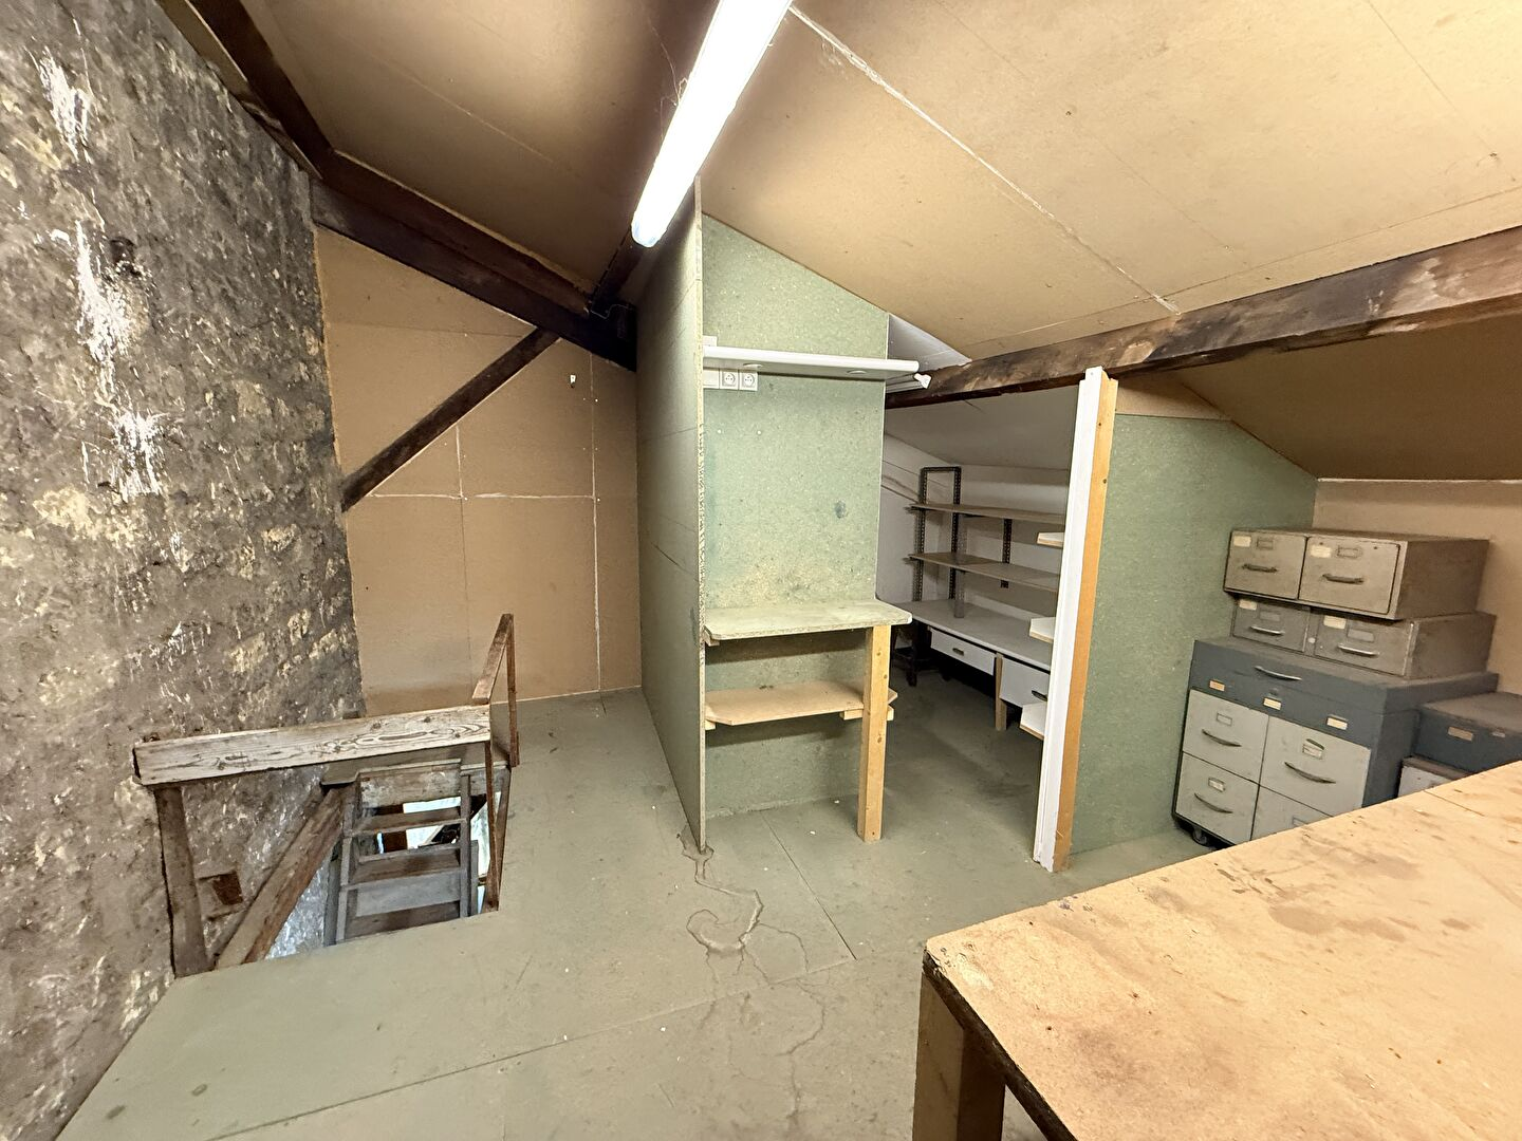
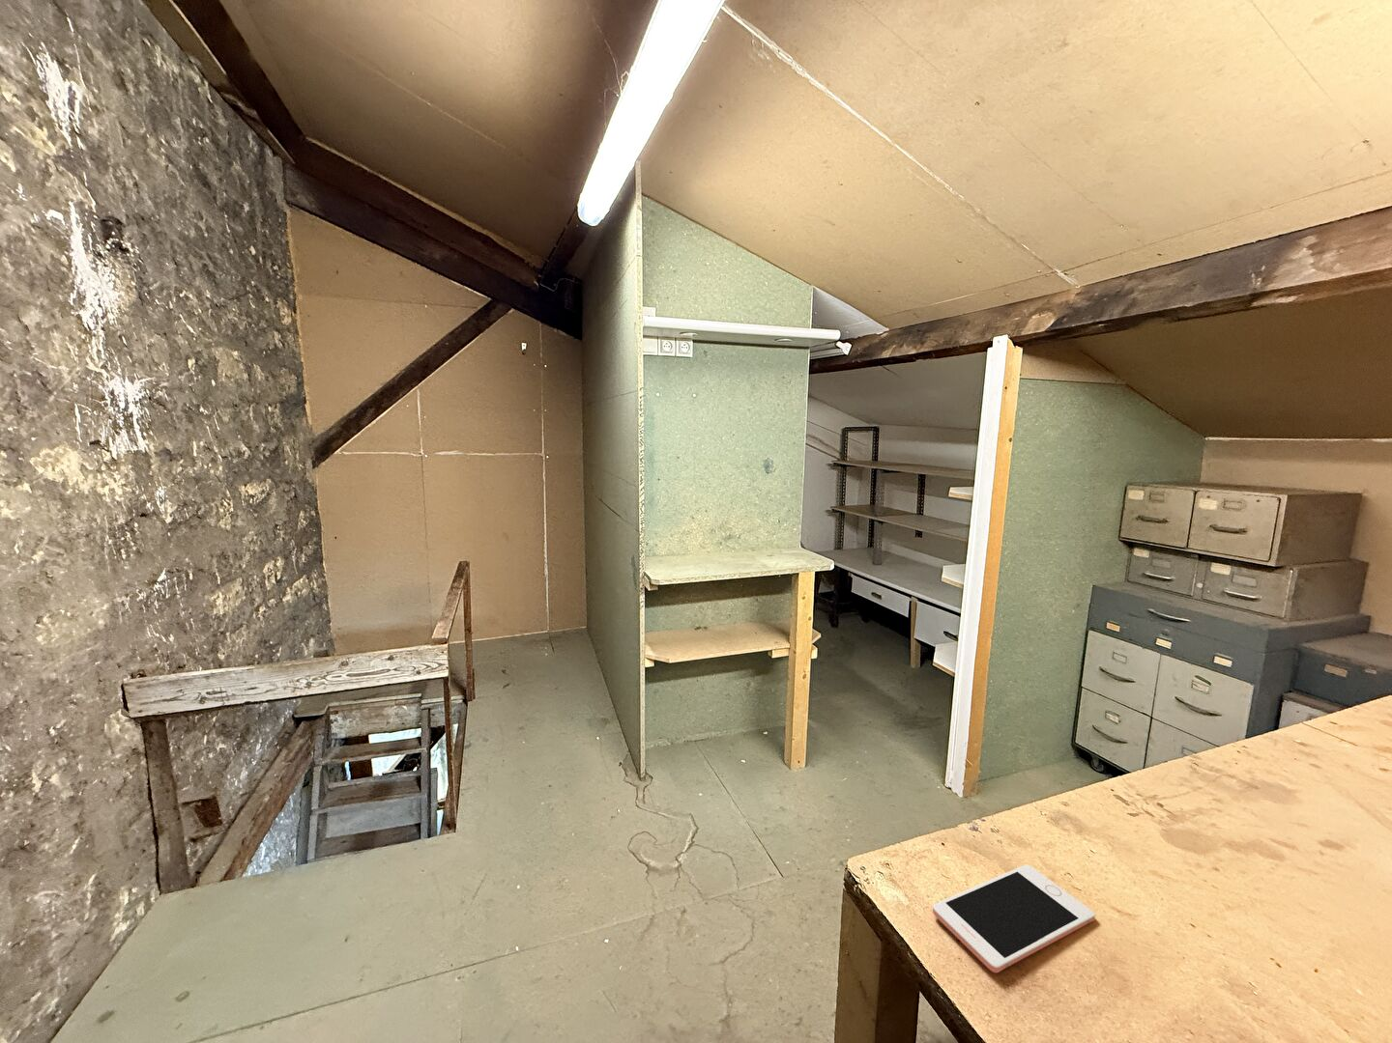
+ cell phone [932,864,1096,974]
